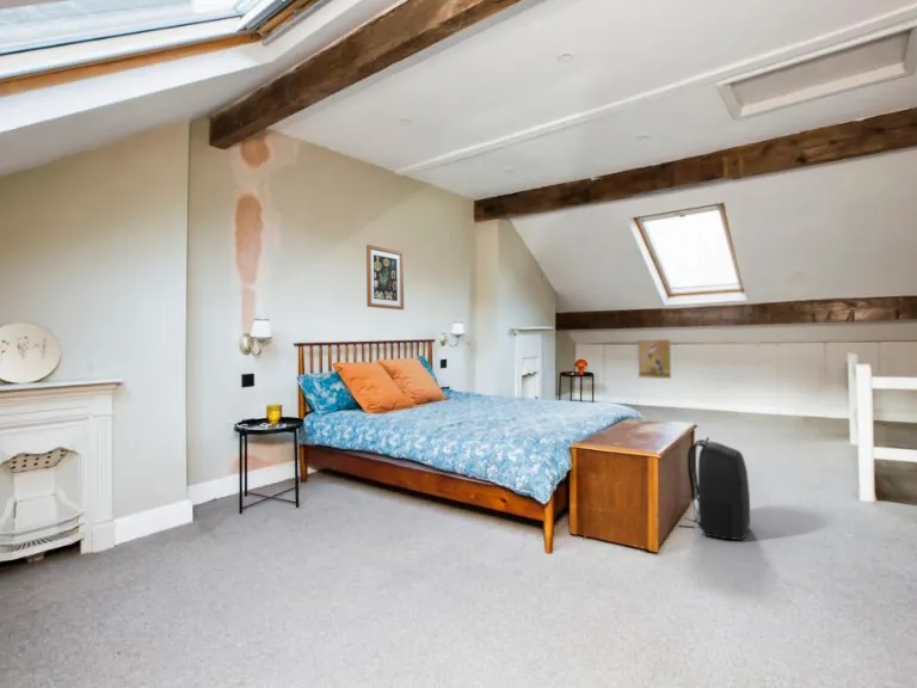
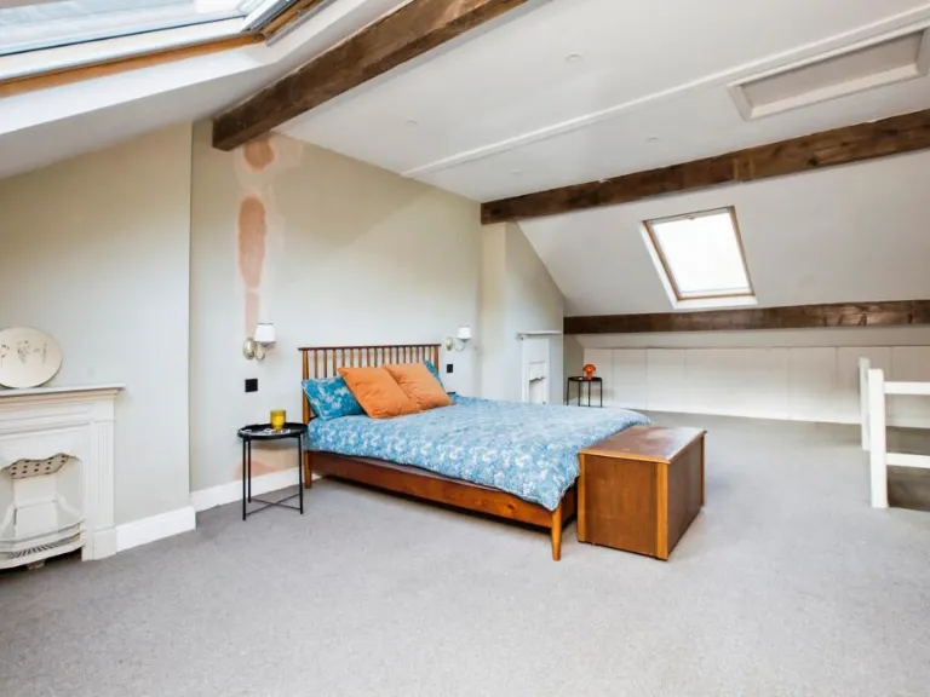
- wall art [365,244,405,311]
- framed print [636,338,672,380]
- backpack [677,436,751,541]
